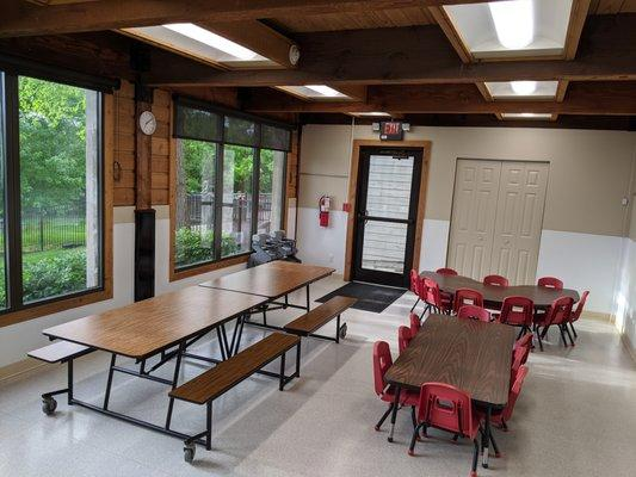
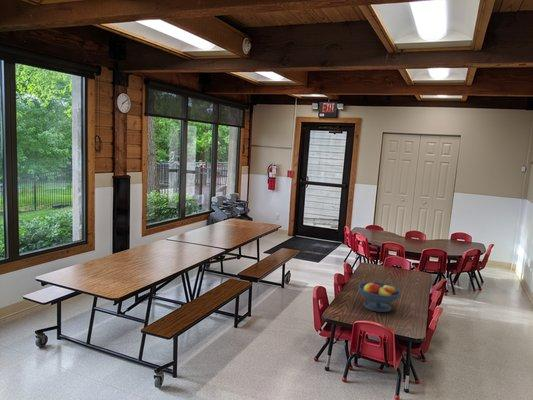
+ fruit bowl [357,281,402,313]
